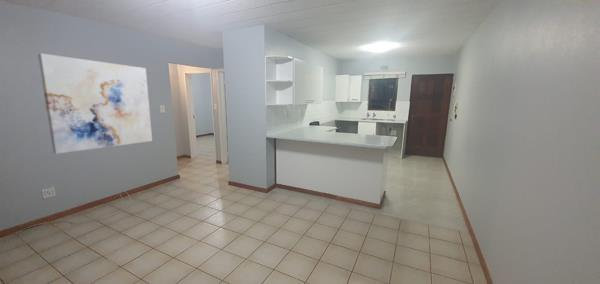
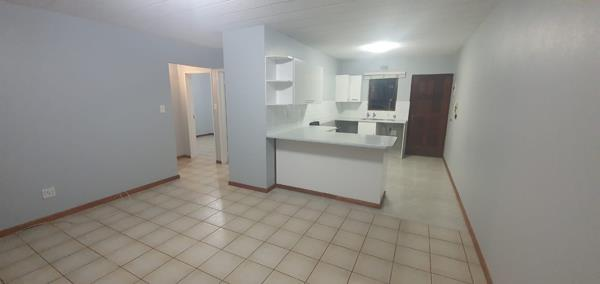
- wall art [37,53,153,155]
